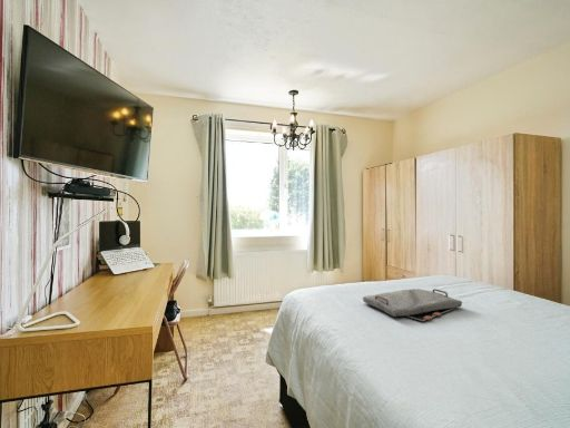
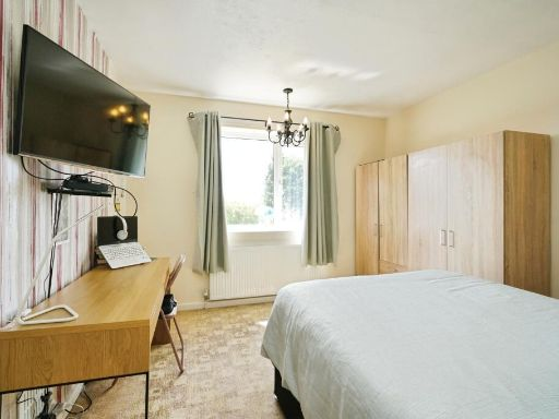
- serving tray [362,288,463,323]
